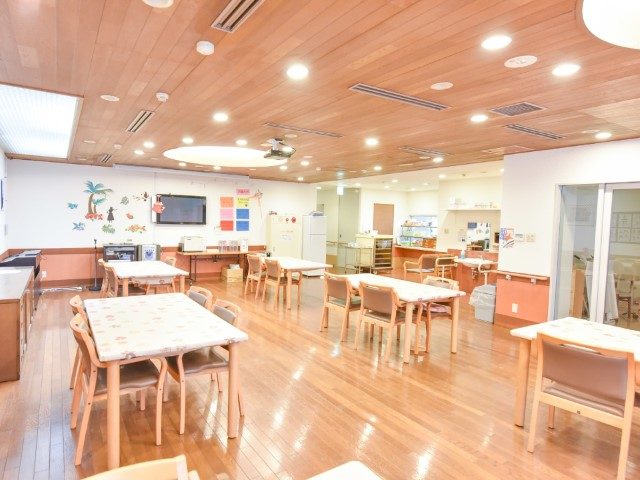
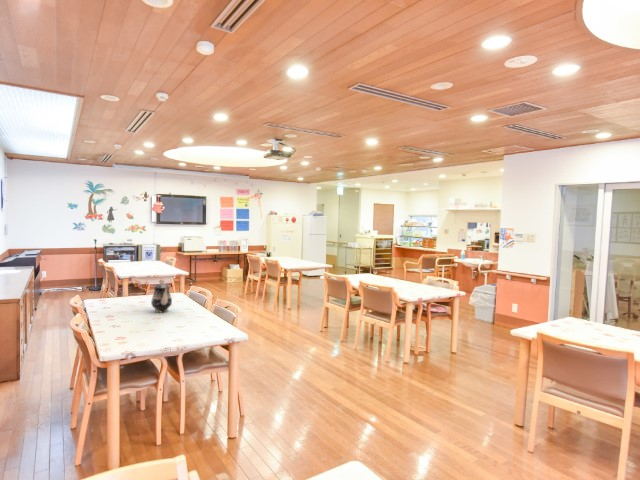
+ teapot [150,279,173,313]
